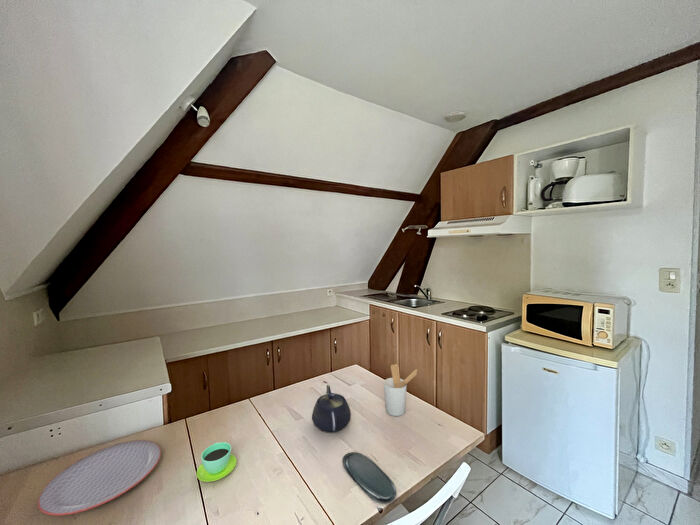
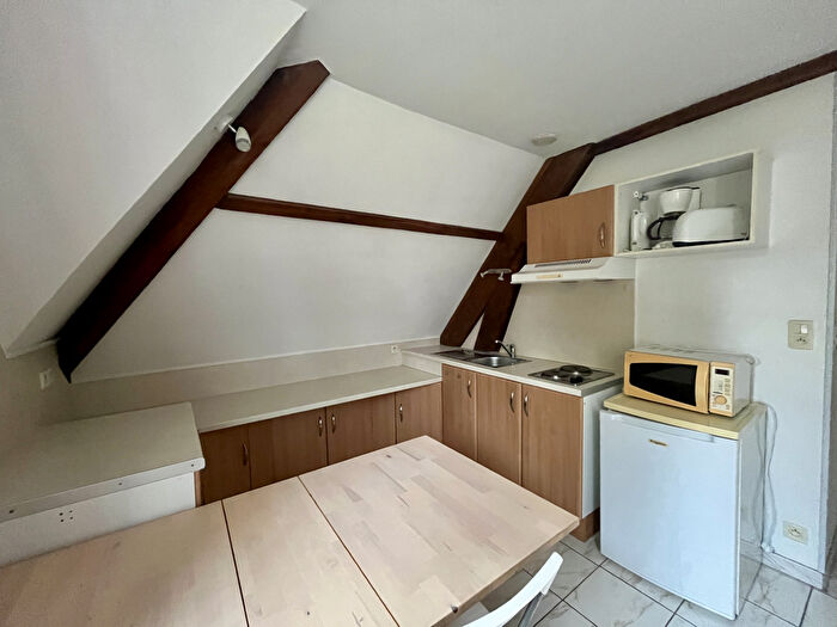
- cup [196,441,237,483]
- plate [37,439,162,517]
- oval tray [342,451,397,504]
- utensil holder [383,363,418,417]
- teapot [311,384,352,434]
